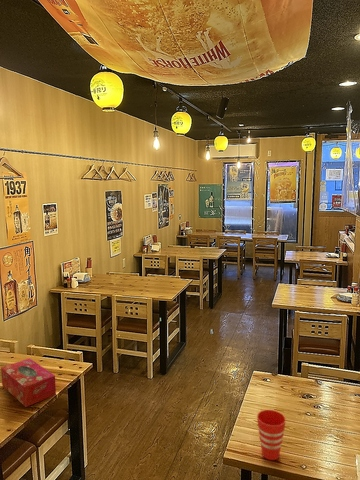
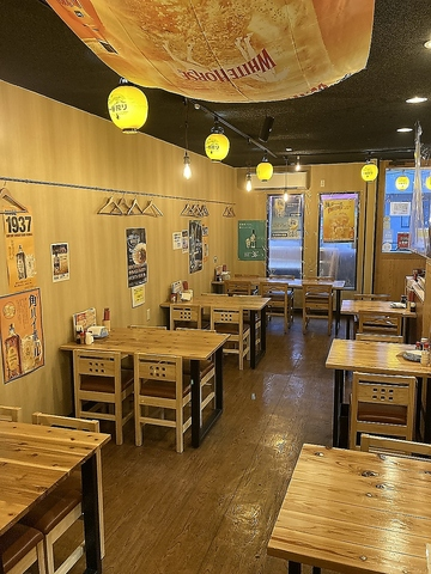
- cup [256,409,287,461]
- tissue box [0,357,57,408]
